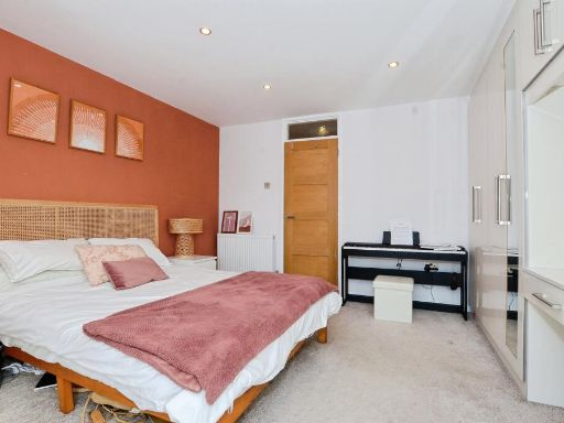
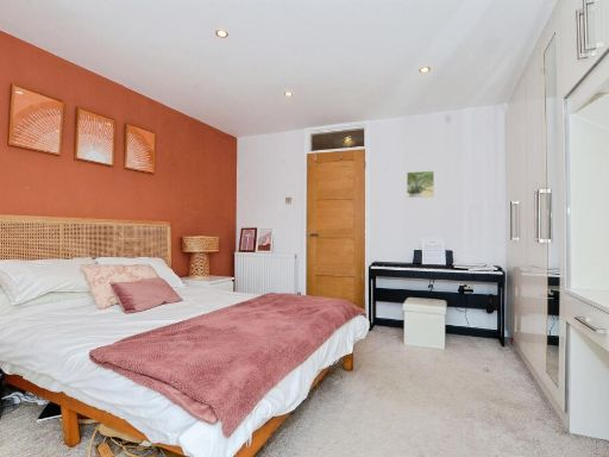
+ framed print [406,170,435,199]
